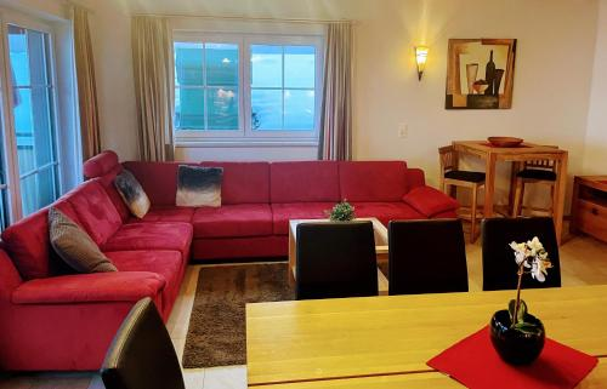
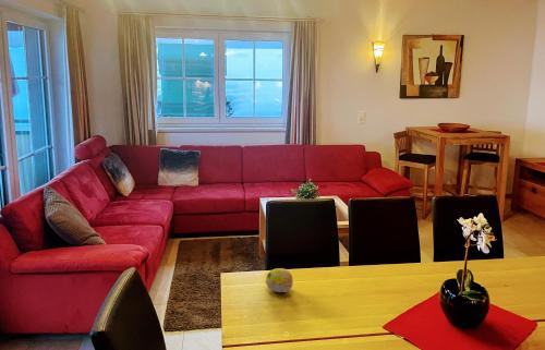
+ fruit [265,267,294,293]
